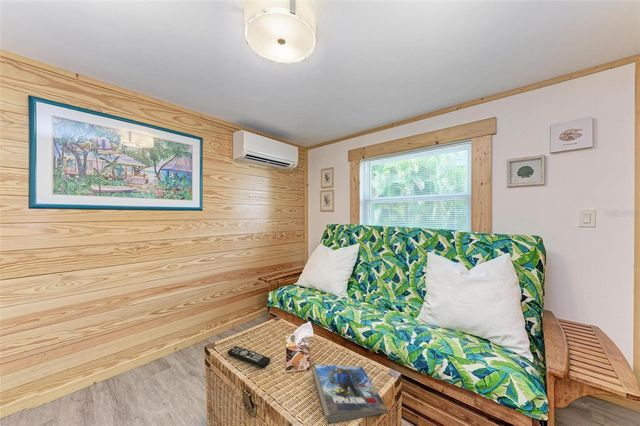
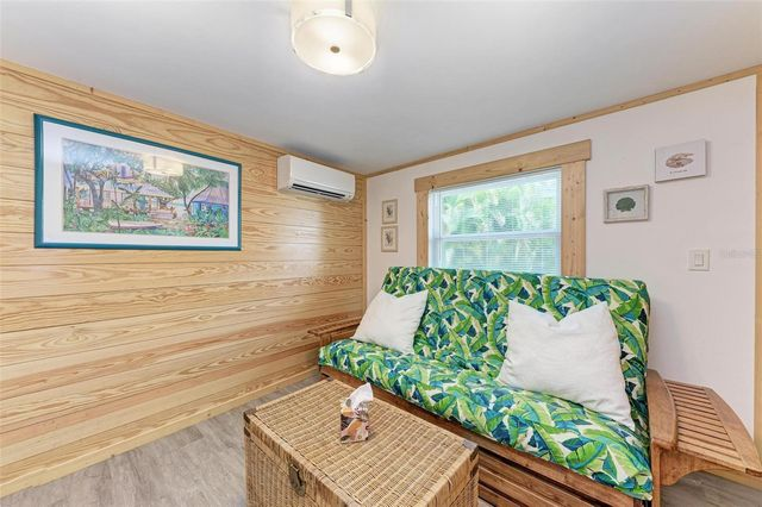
- magazine [311,364,390,425]
- remote control [226,345,271,369]
